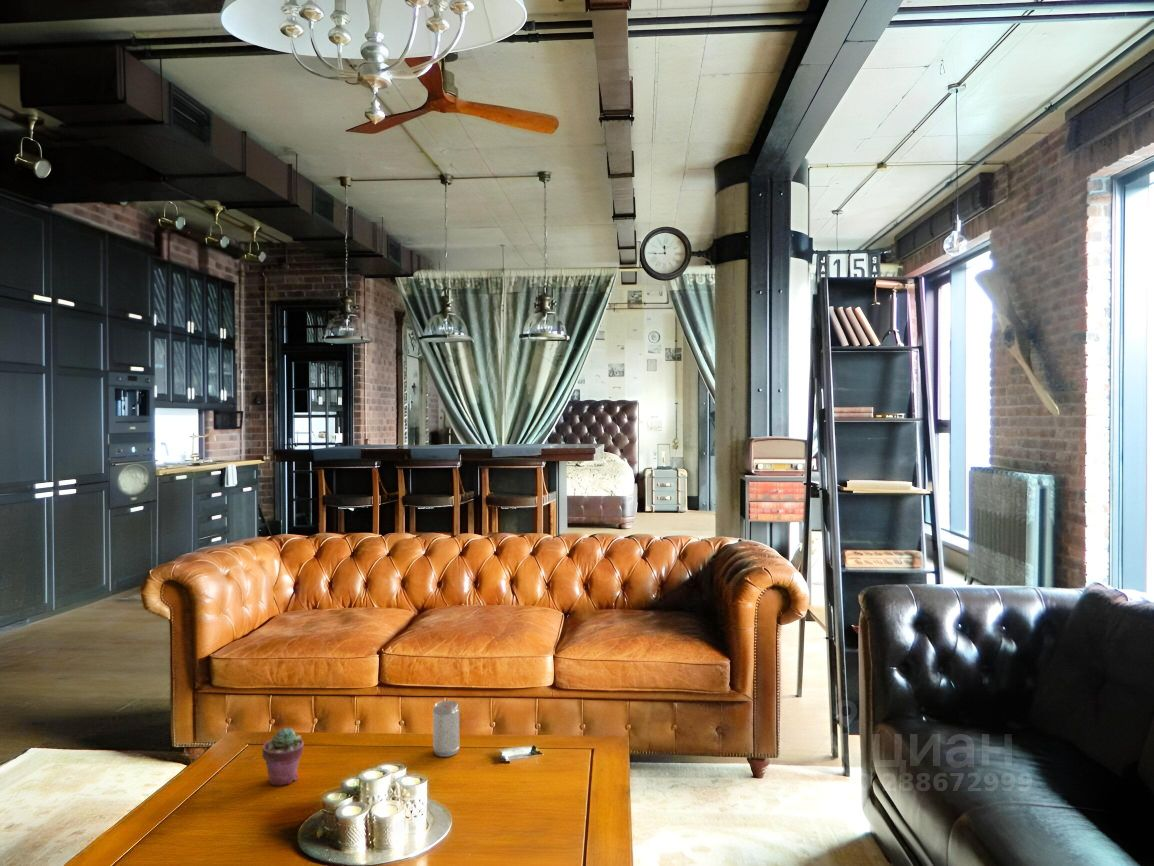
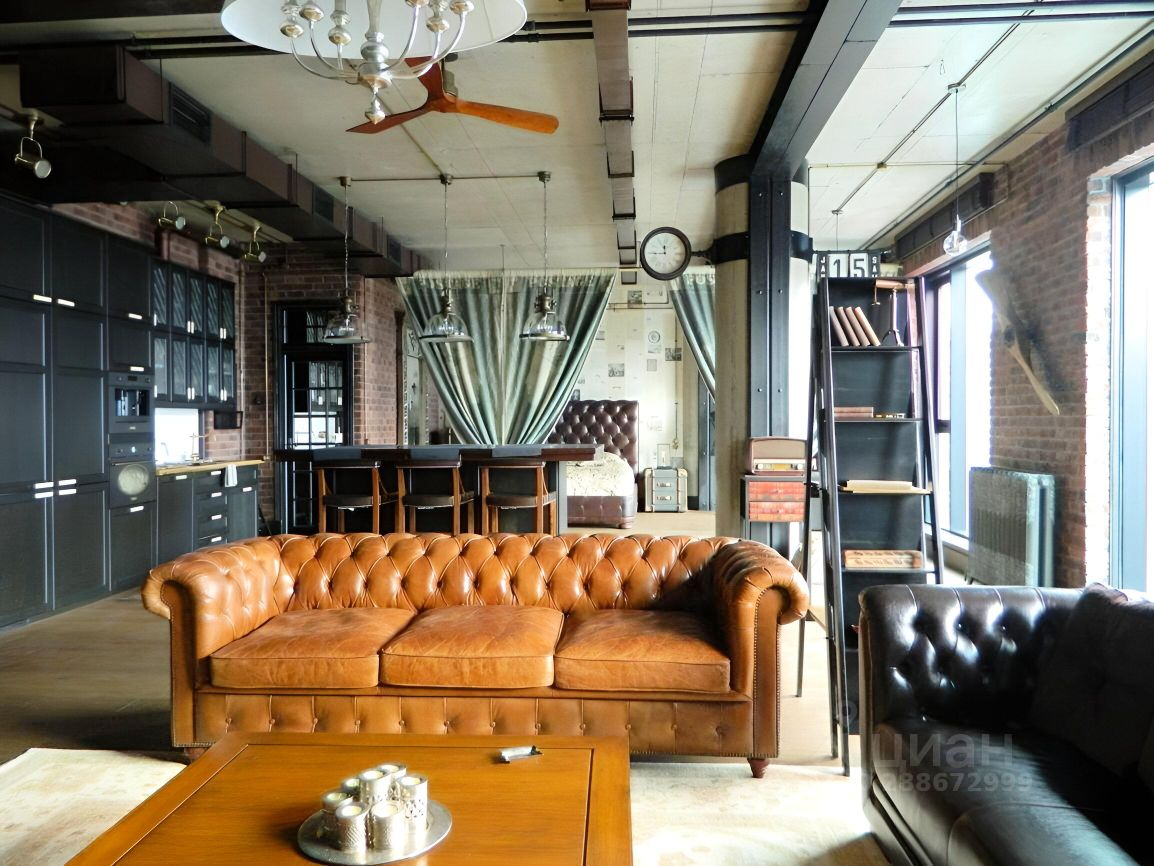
- beverage can [432,700,461,758]
- potted succulent [261,727,305,787]
